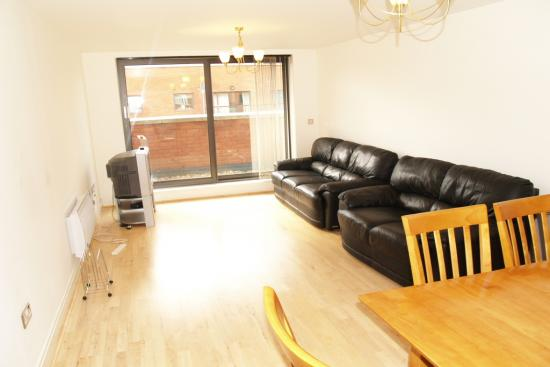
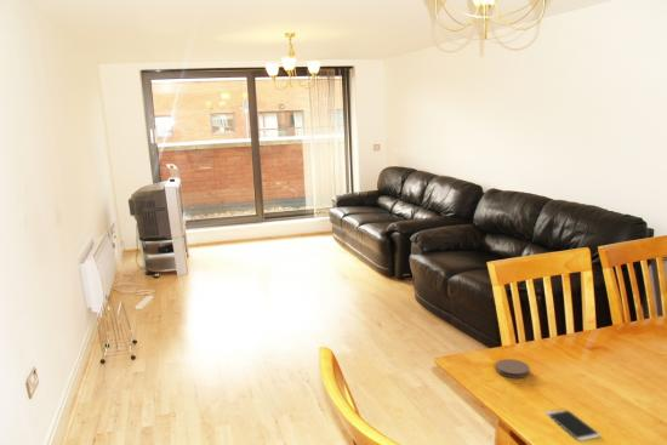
+ smartphone [545,410,602,441]
+ coaster [495,358,531,380]
